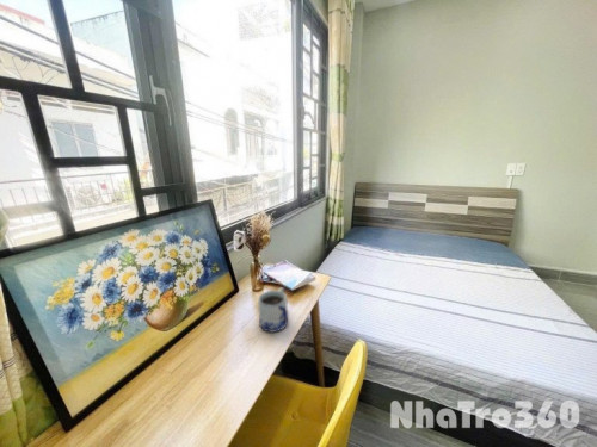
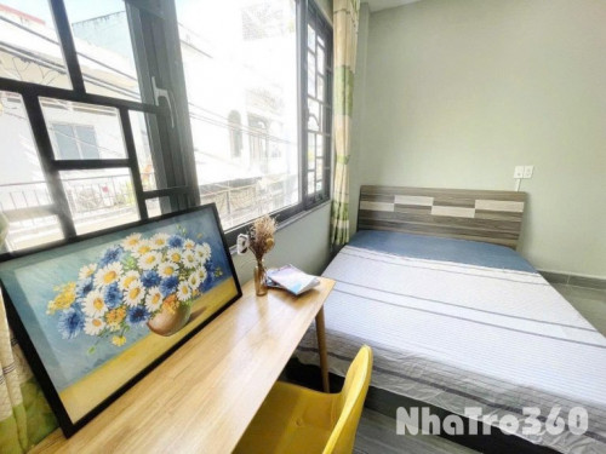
- mug [257,286,289,334]
